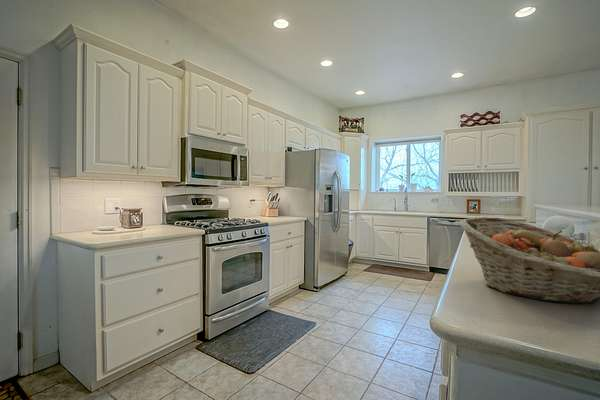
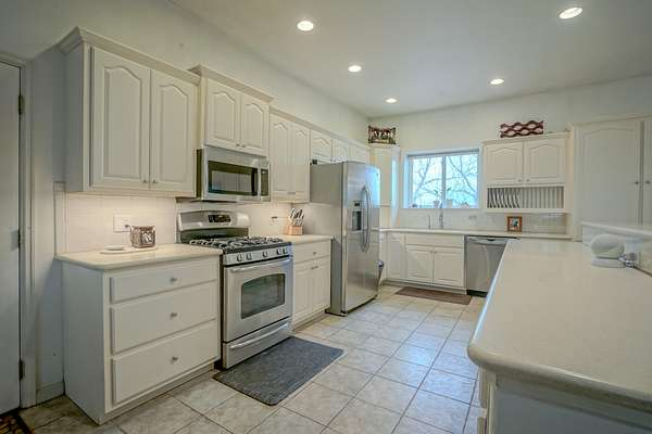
- fruit basket [458,216,600,305]
